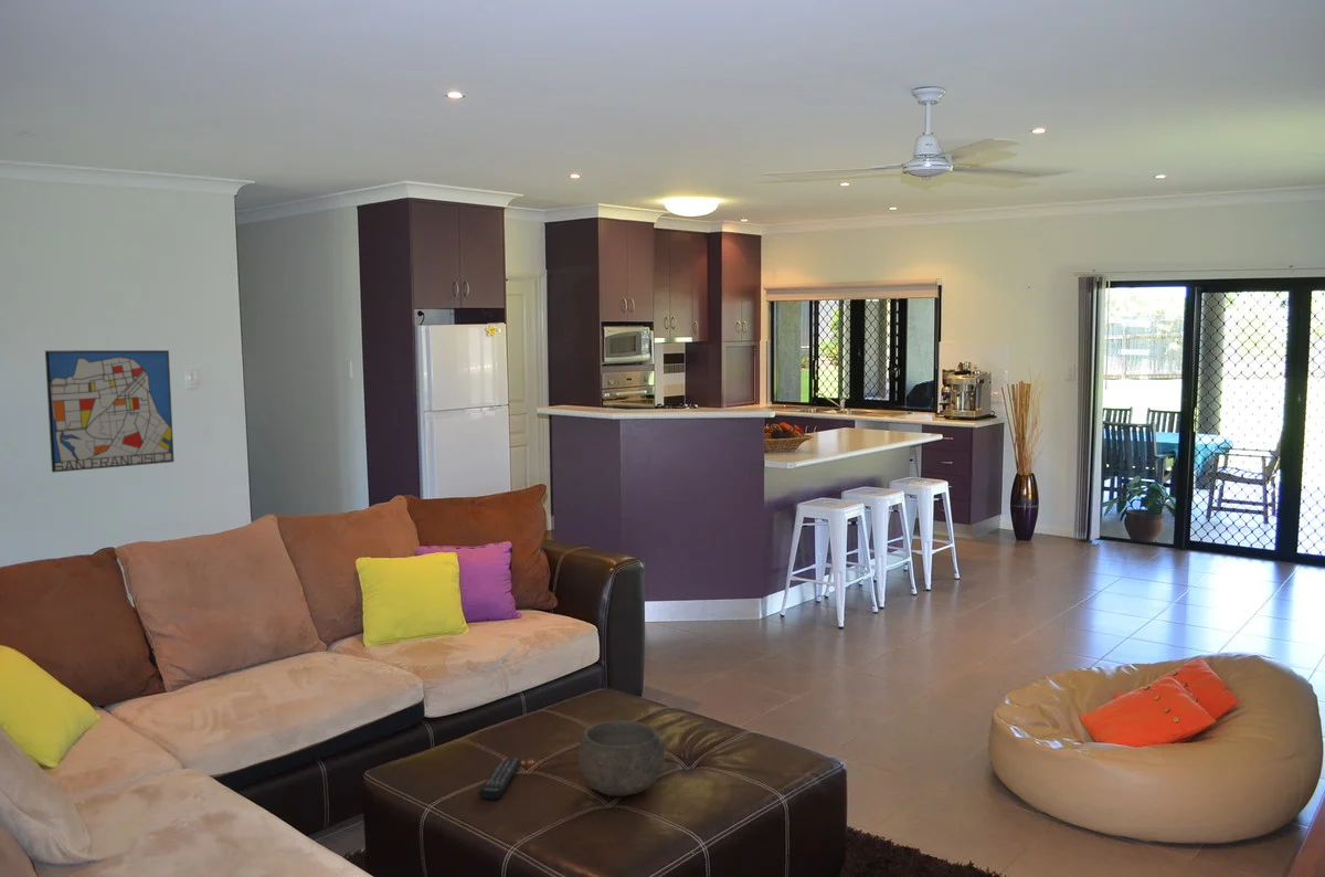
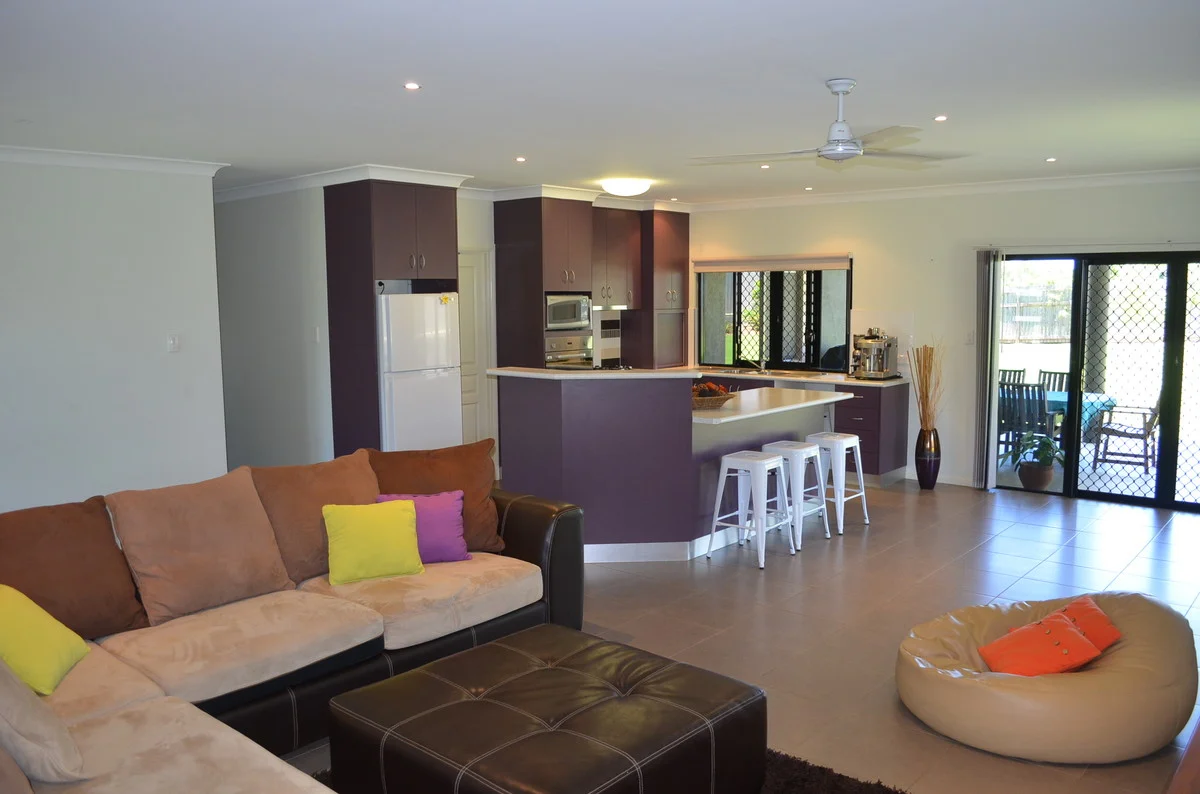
- bowl [577,719,667,797]
- wall art [44,349,174,474]
- remote control [479,757,523,801]
